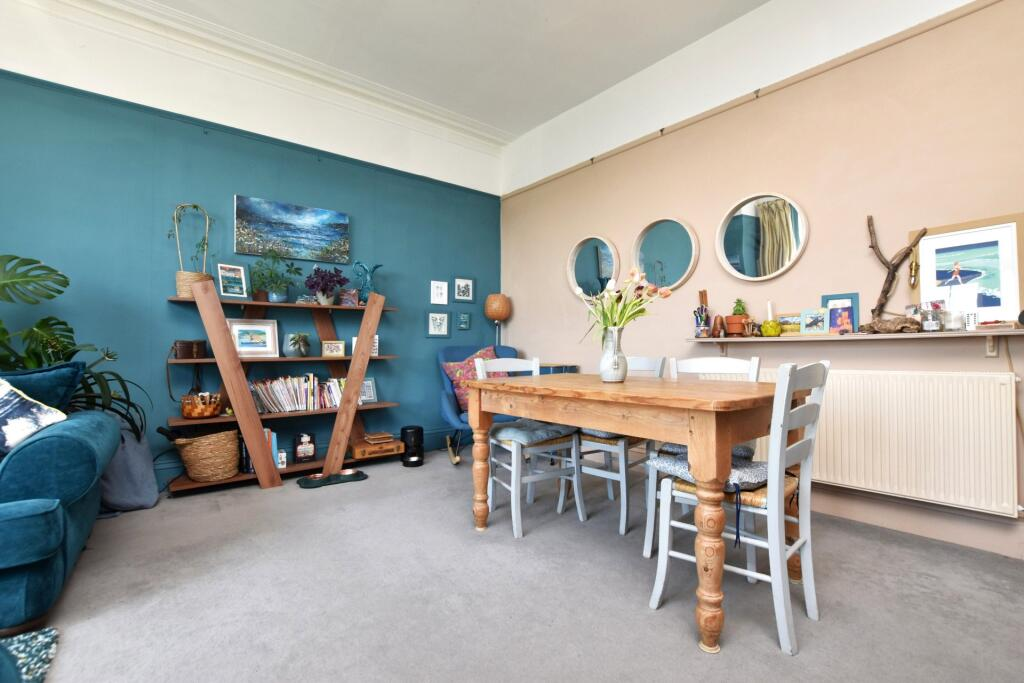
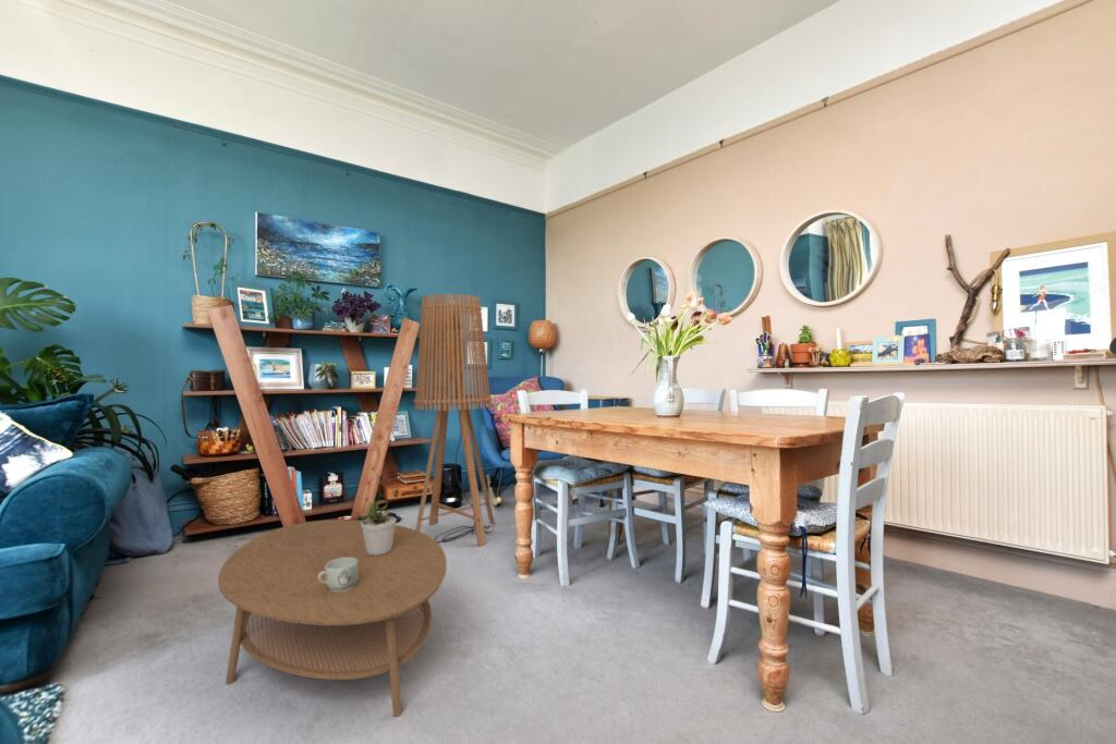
+ potted plant [361,497,397,556]
+ floor lamp [413,293,496,548]
+ coffee table [217,519,448,718]
+ mug [318,558,357,593]
